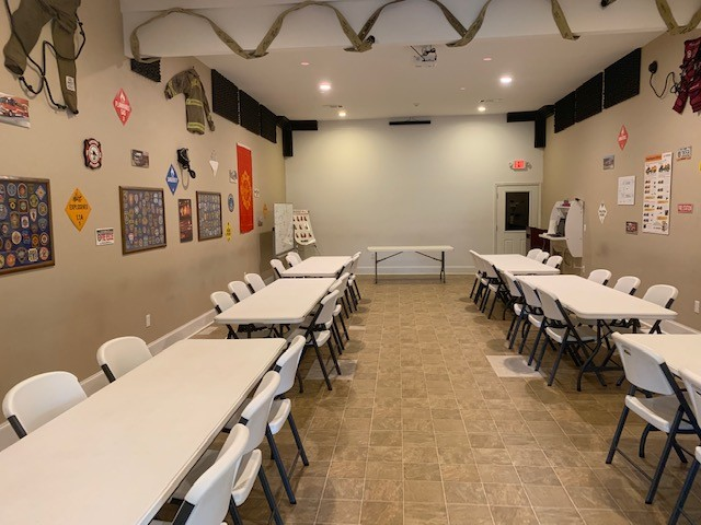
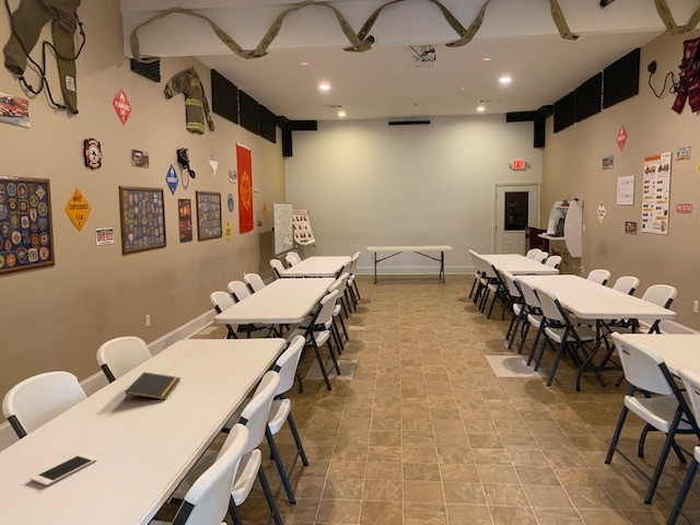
+ cell phone [30,453,98,487]
+ notepad [124,371,182,402]
